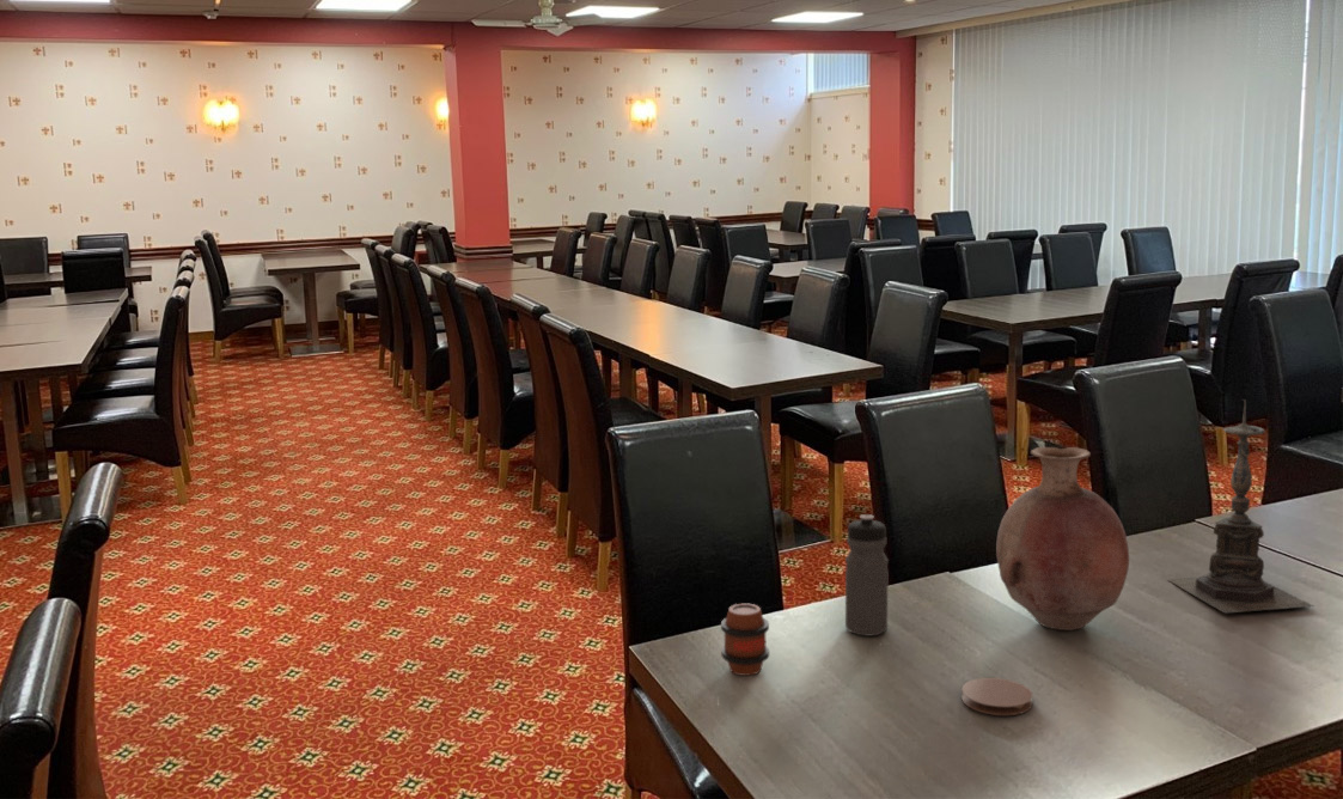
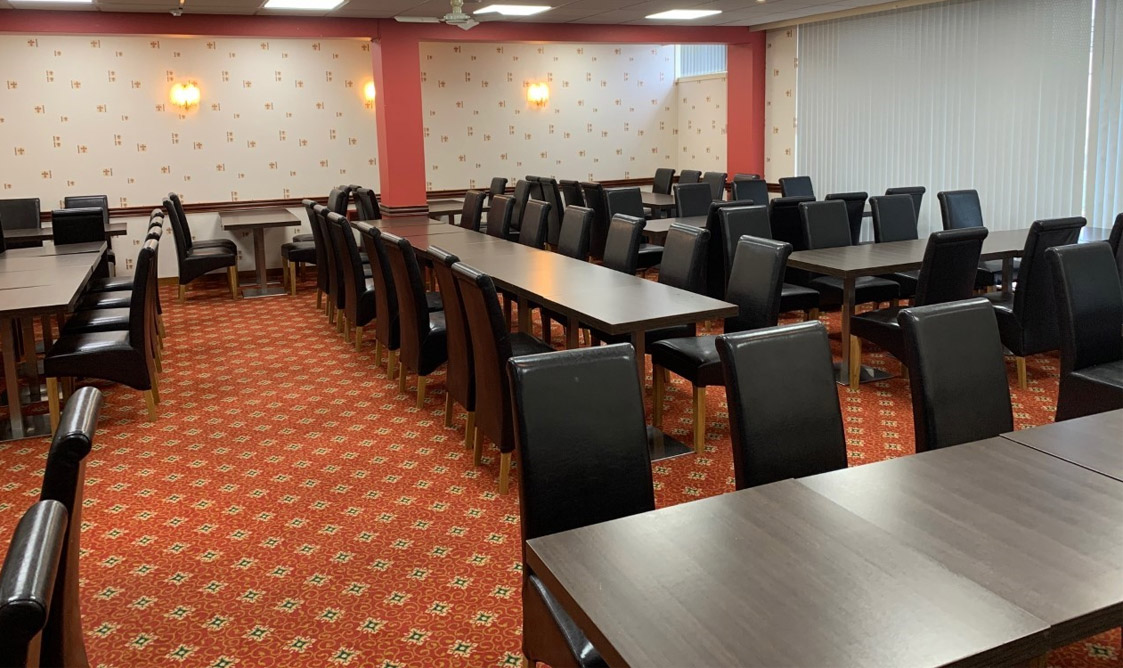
- coaster [960,677,1033,716]
- water bottle [844,513,890,638]
- vase [995,446,1130,632]
- candle holder [1167,398,1315,615]
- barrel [720,603,770,677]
